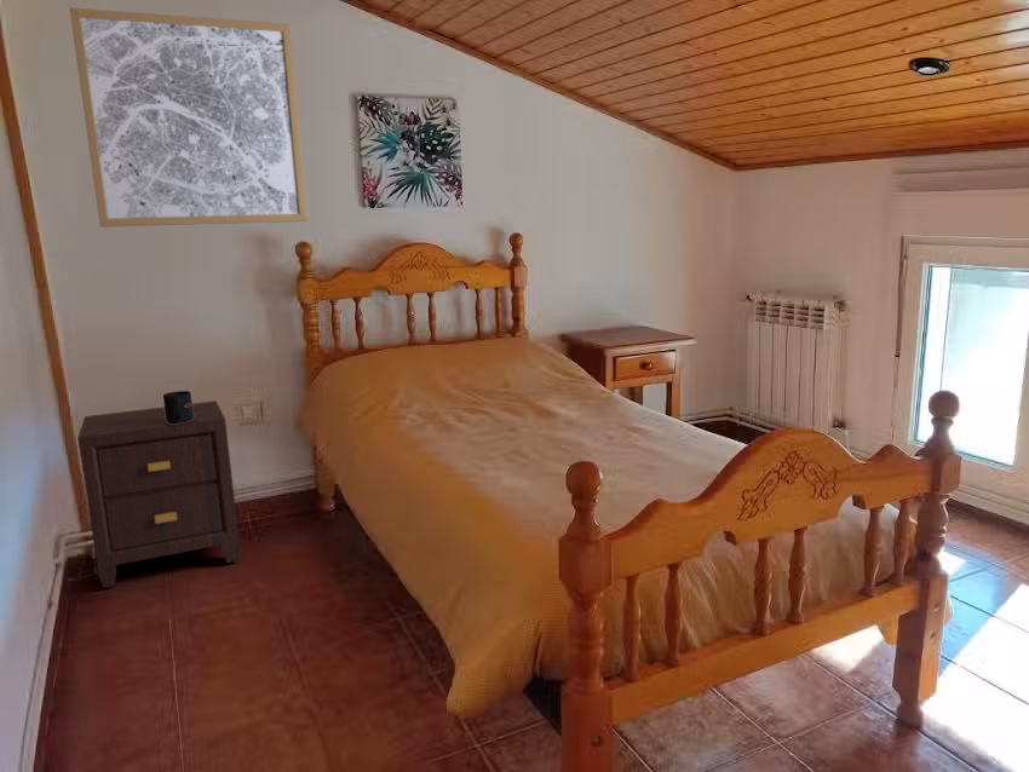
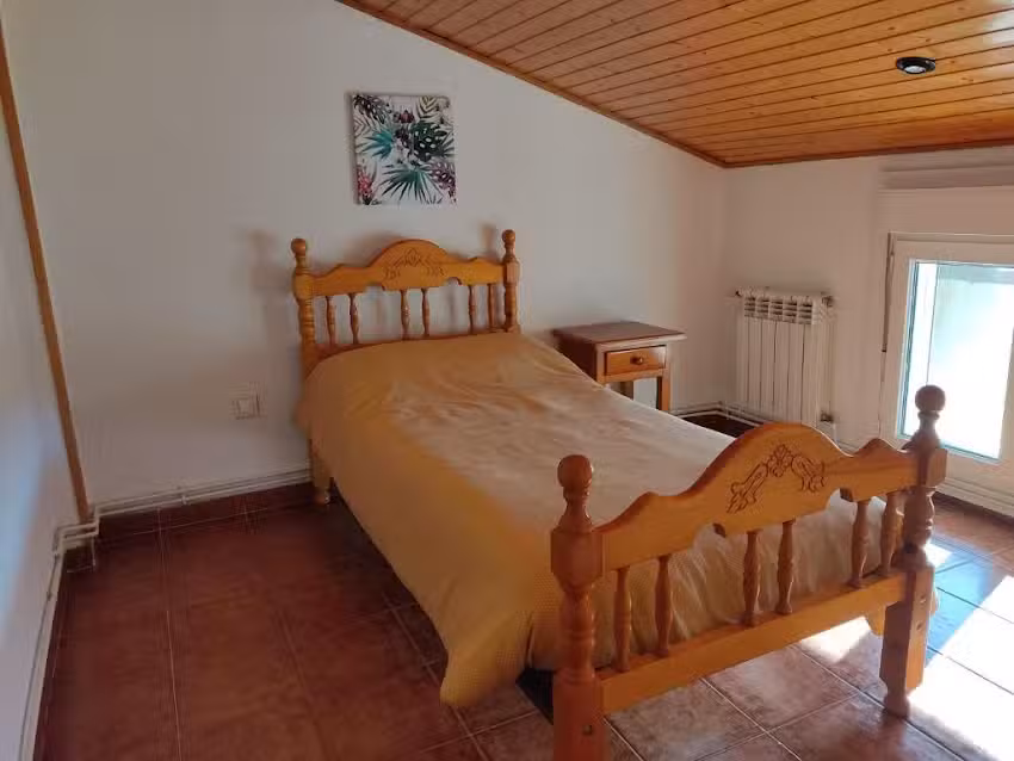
- nightstand [76,399,242,589]
- mug [162,390,194,424]
- wall art [69,6,309,229]
